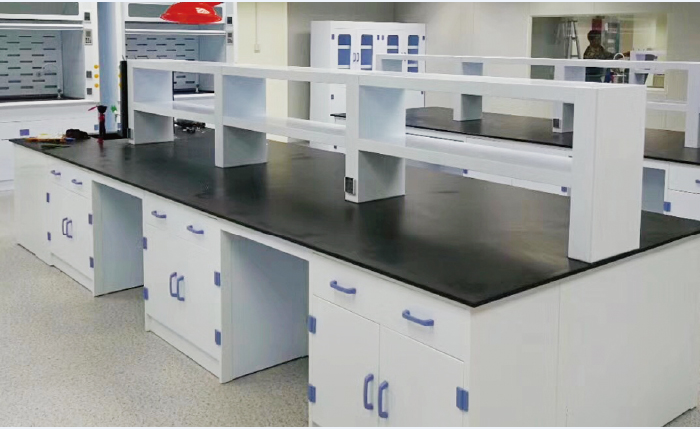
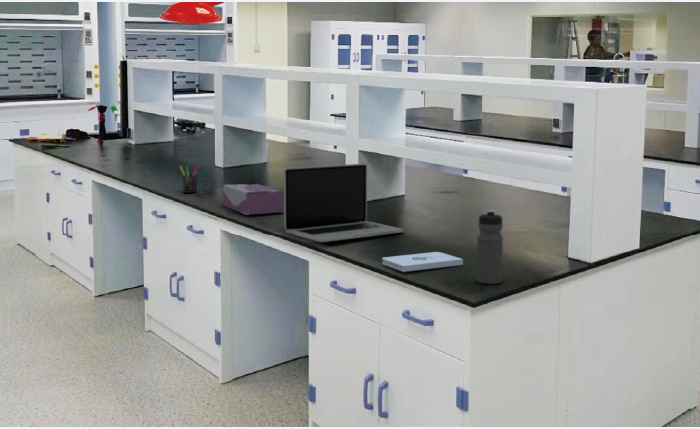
+ pen holder [179,162,202,194]
+ notepad [381,251,464,273]
+ laptop [283,162,405,243]
+ water bottle [475,209,504,285]
+ tissue box [222,183,284,216]
